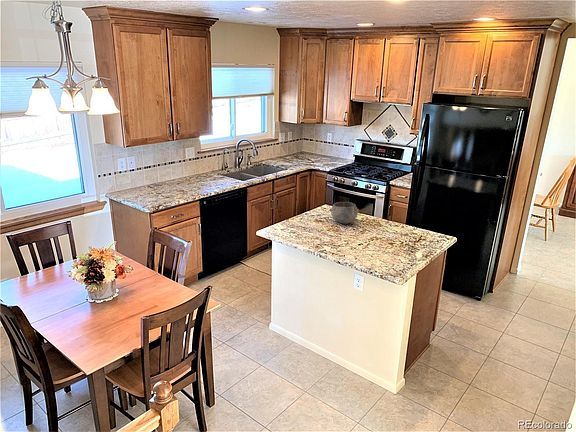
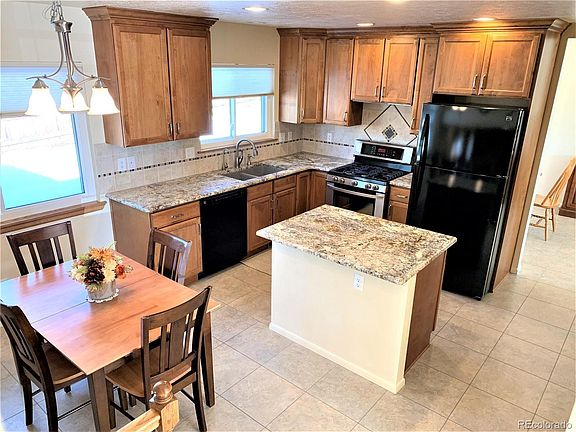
- bowl [329,201,360,225]
